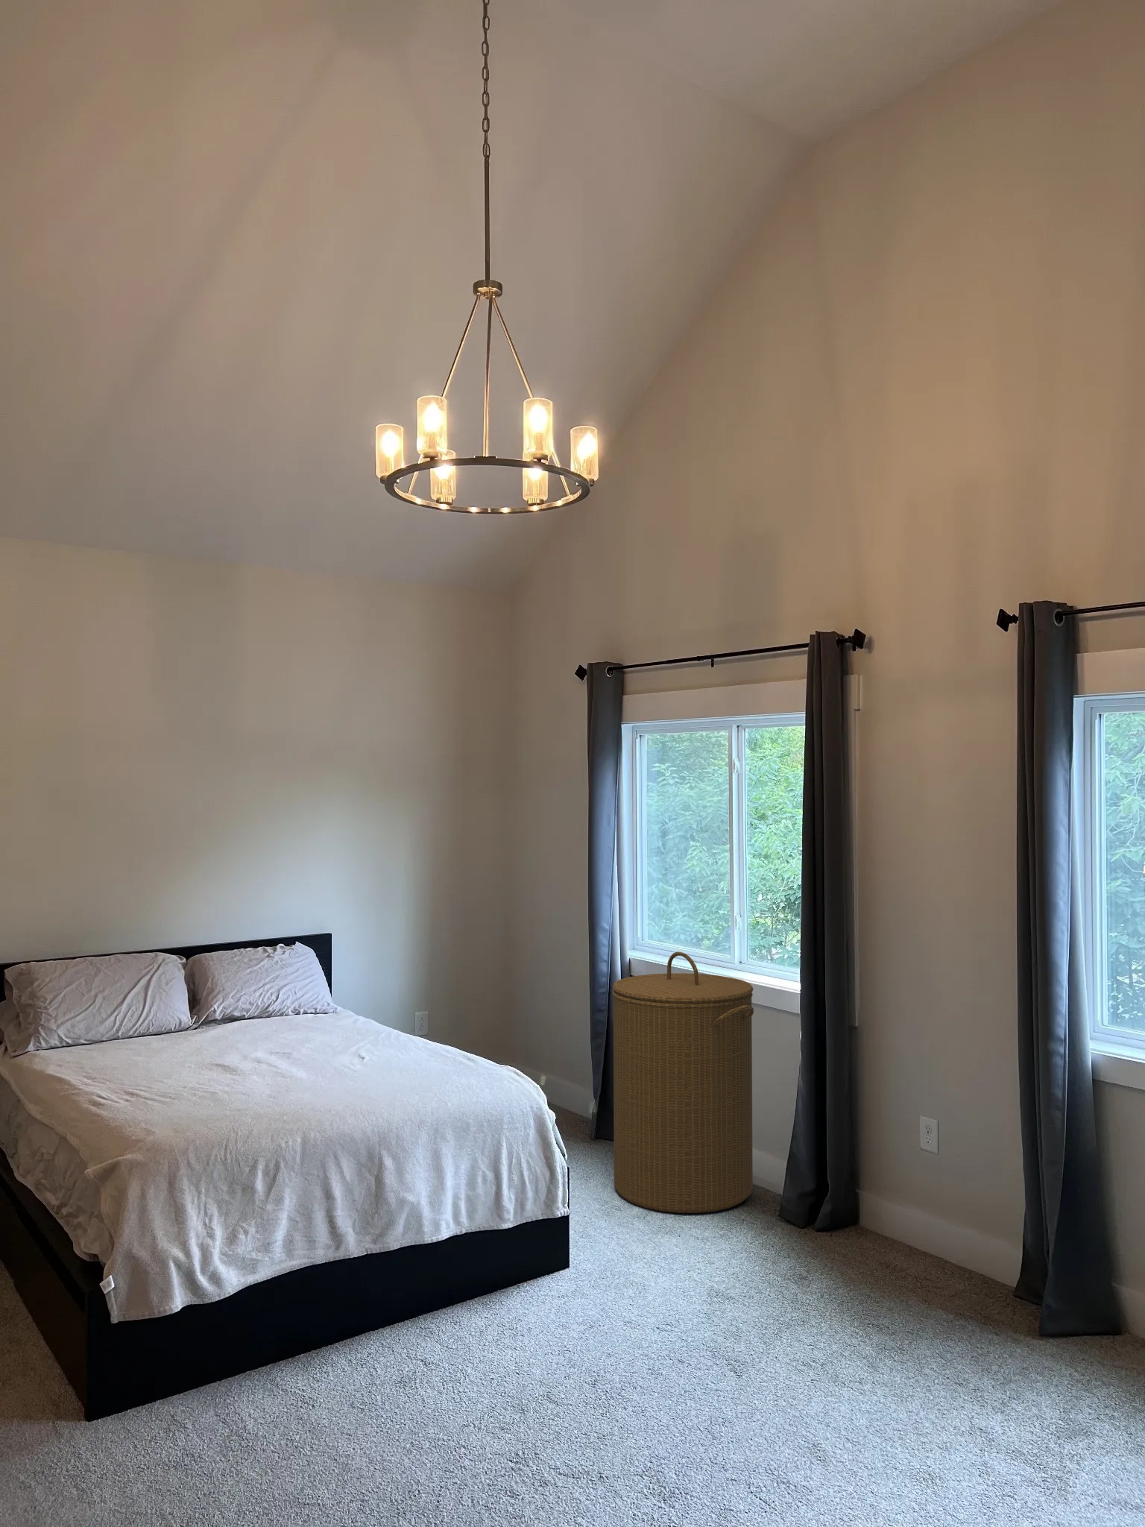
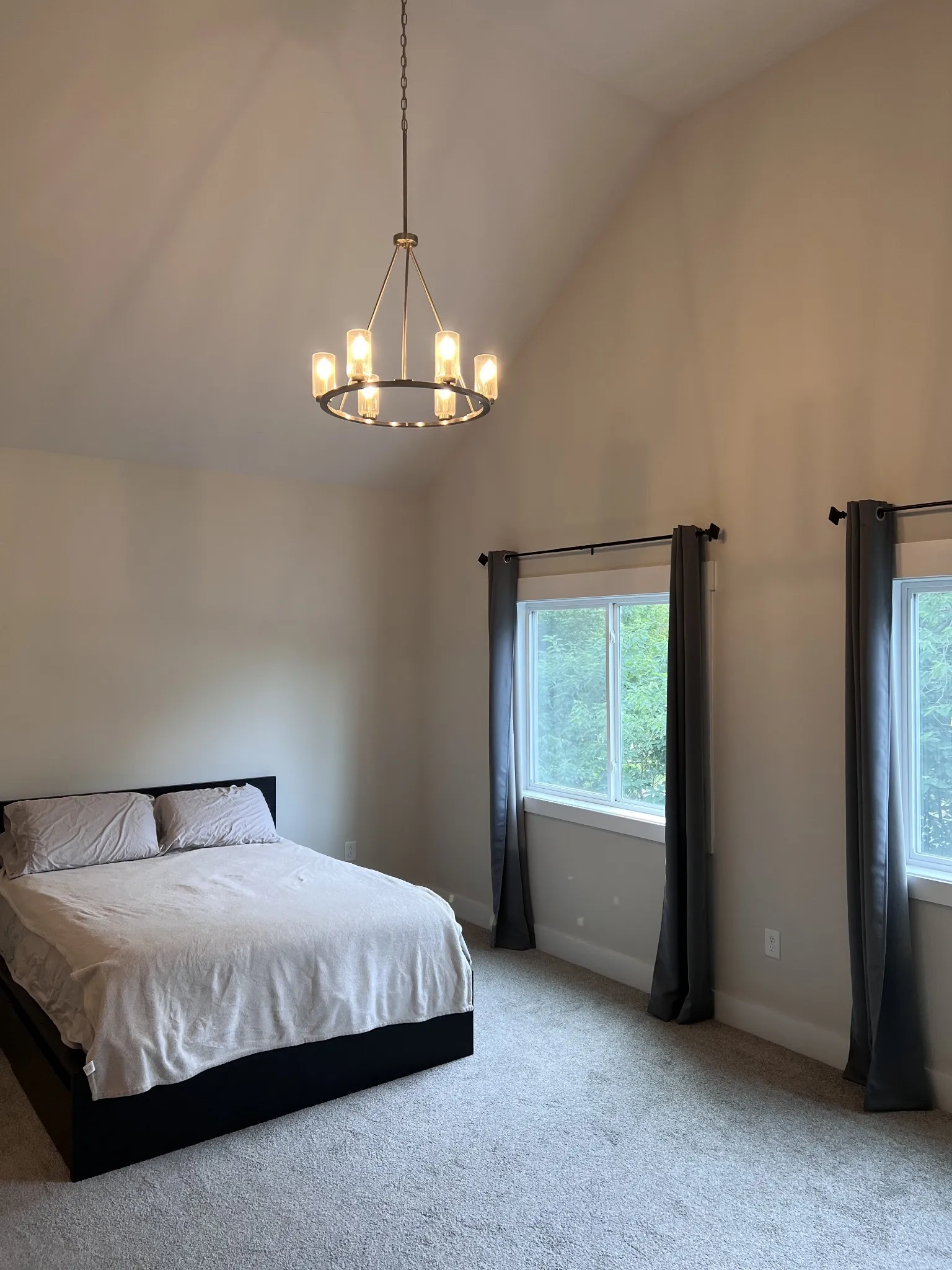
- laundry hamper [611,951,754,1214]
